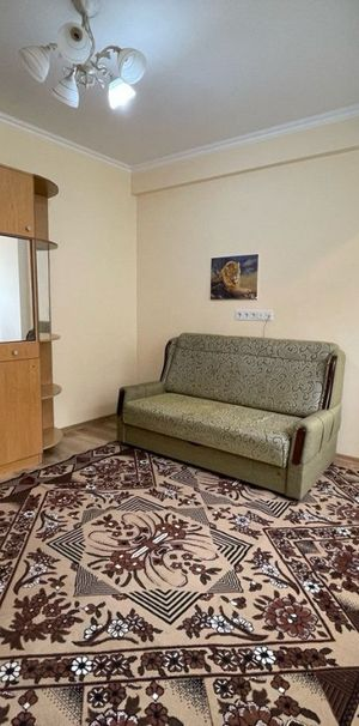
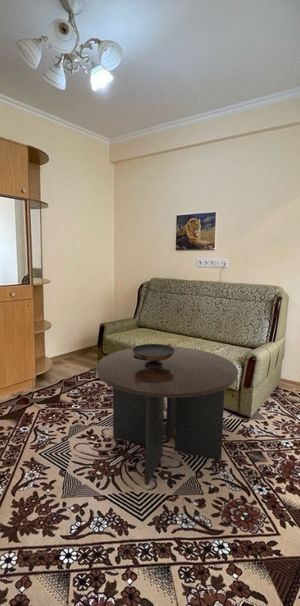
+ coffee table [95,346,239,485]
+ decorative bowl [132,343,175,368]
